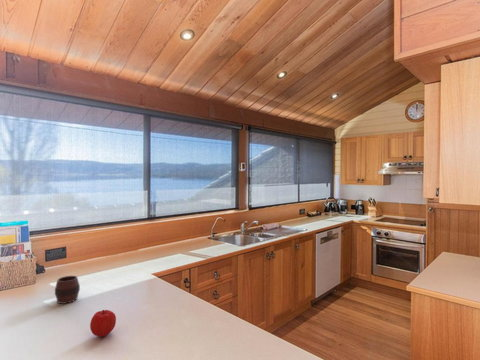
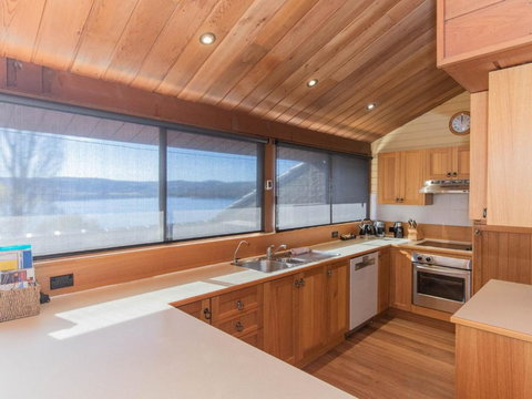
- fruit [89,309,117,338]
- cup [54,275,81,305]
